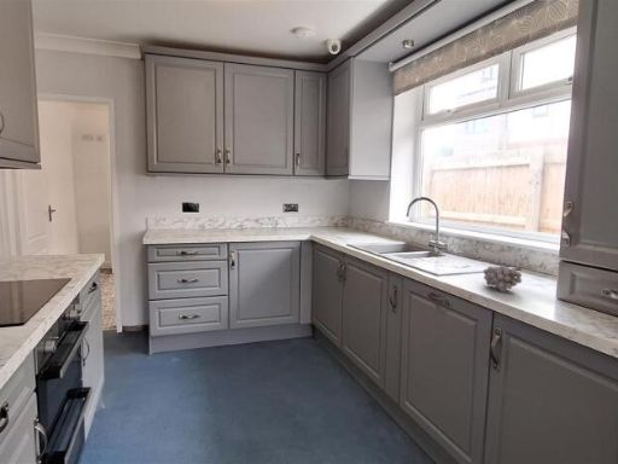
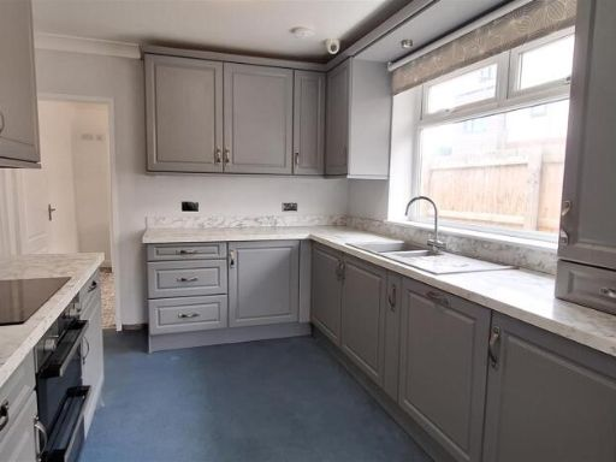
- fruit [482,265,523,292]
